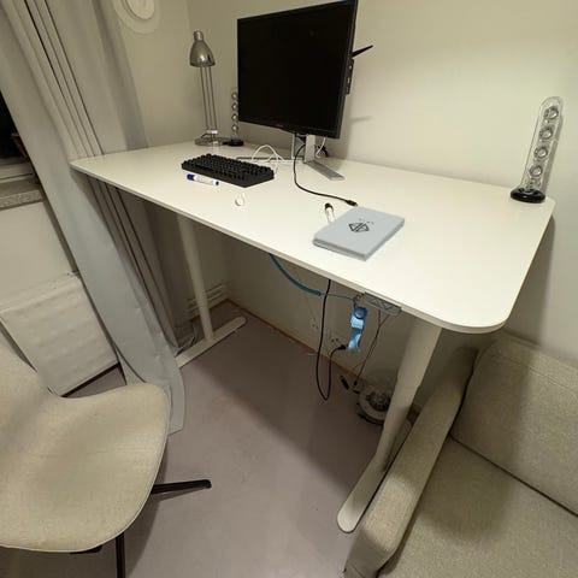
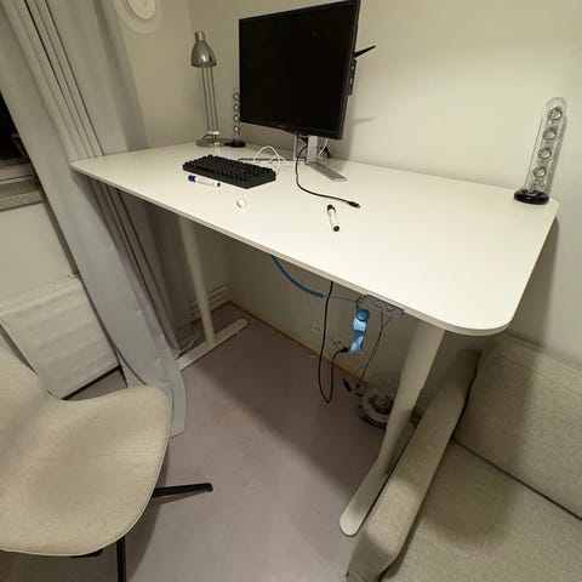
- notepad [312,205,407,263]
